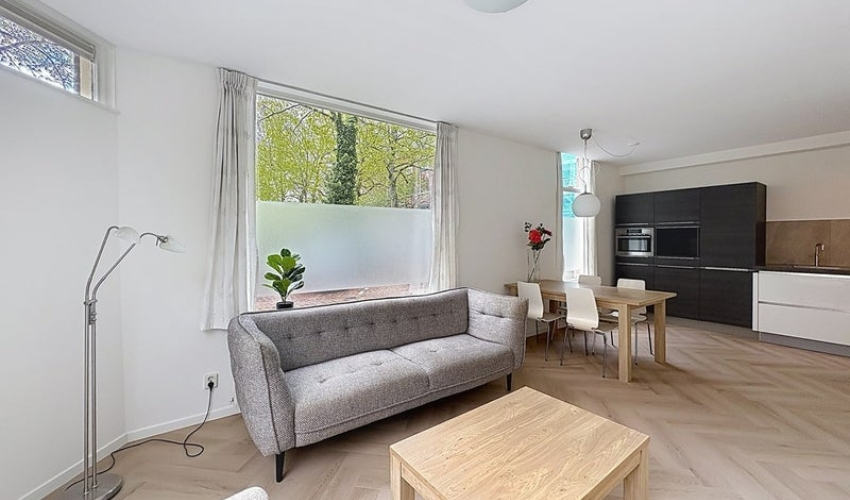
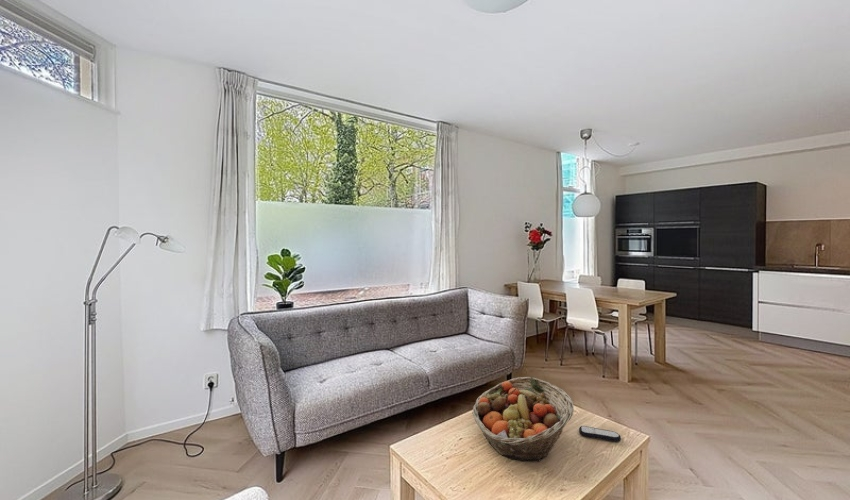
+ fruit basket [472,376,575,463]
+ remote control [578,425,622,443]
